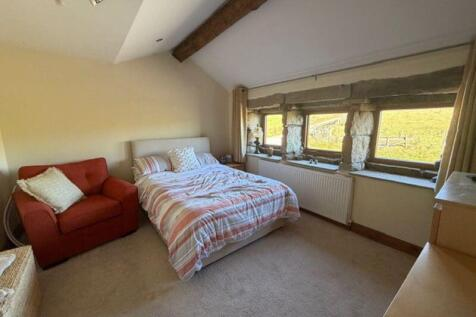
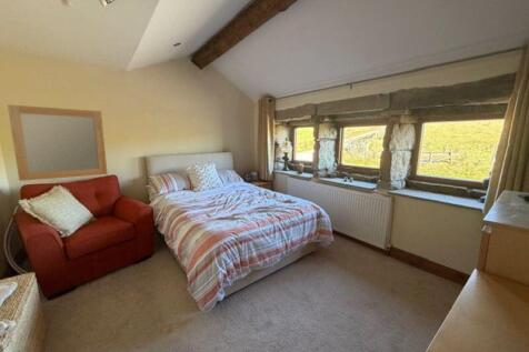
+ home mirror [7,103,109,182]
